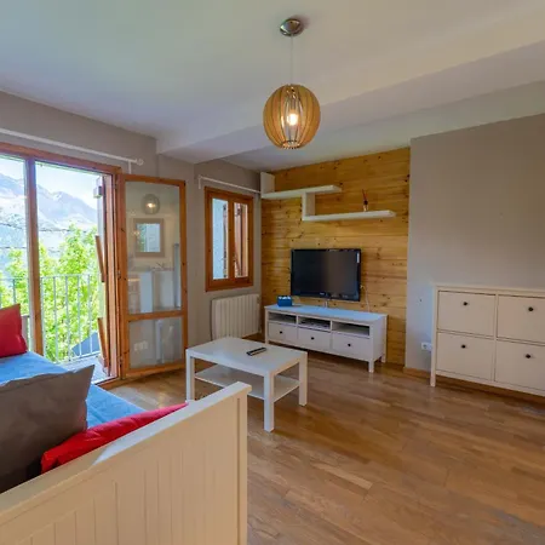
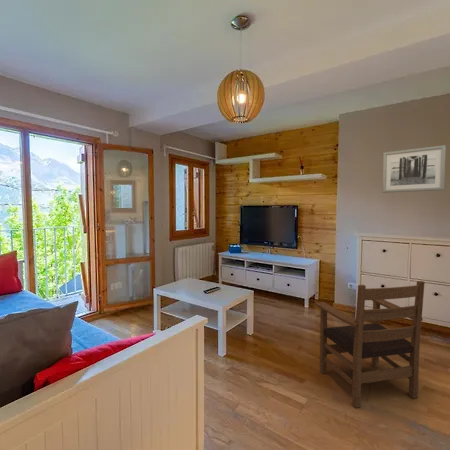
+ wall art [381,144,447,194]
+ armchair [314,280,426,409]
